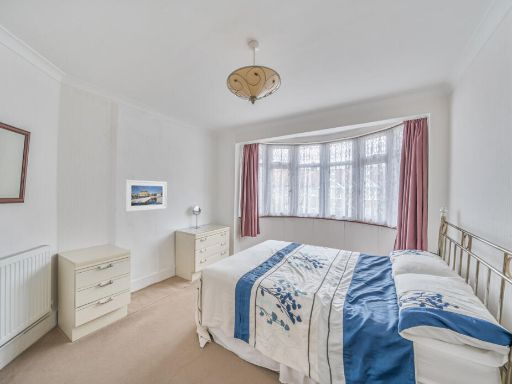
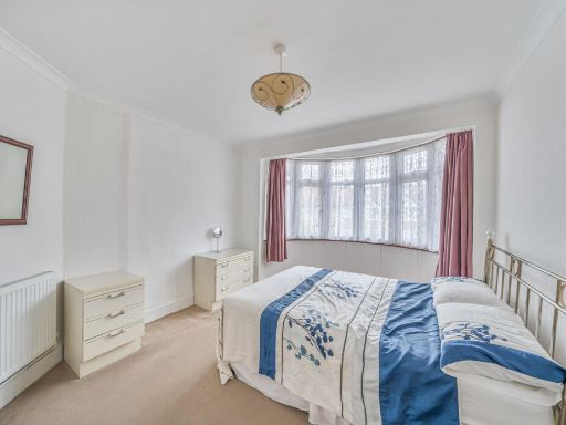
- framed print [124,179,168,213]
